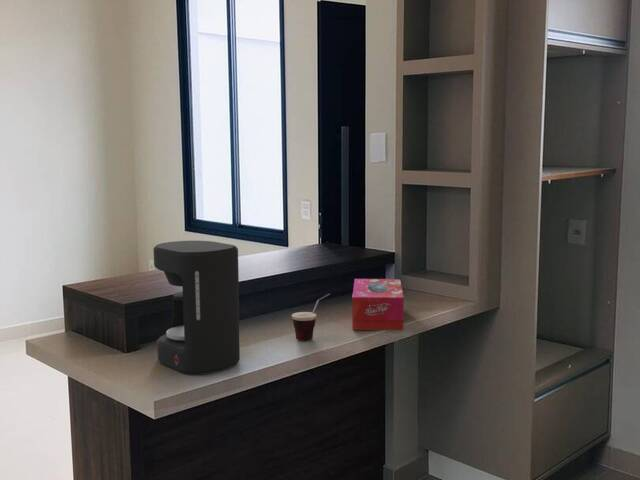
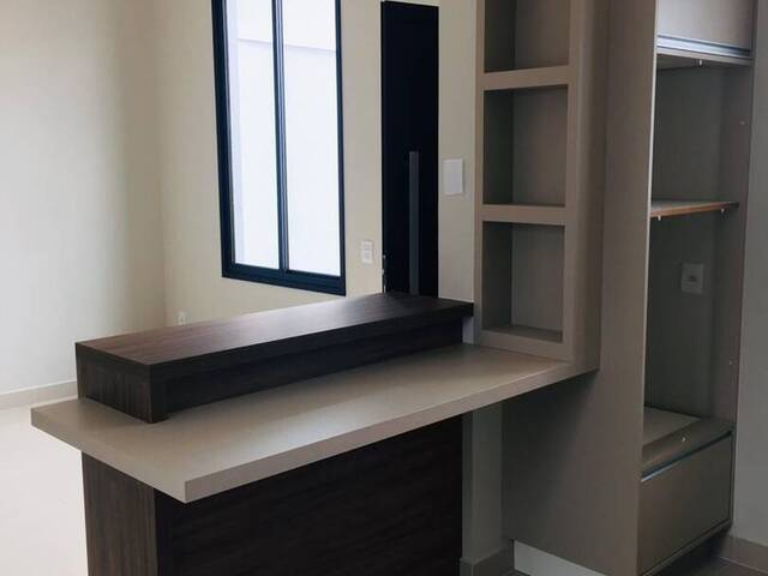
- cup [291,293,331,341]
- tissue box [351,278,405,331]
- coffee maker [152,240,241,375]
